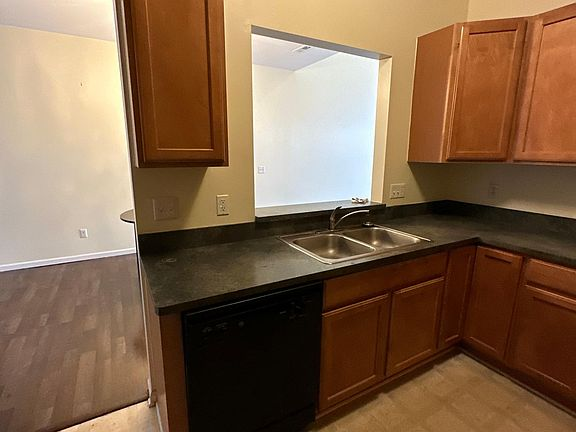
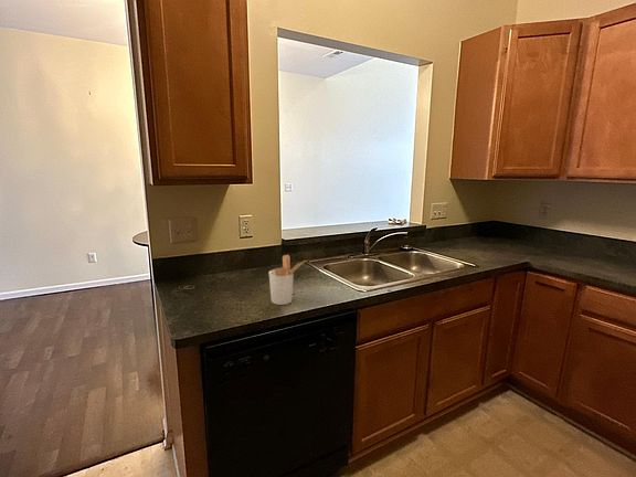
+ utensil holder [268,254,307,306]
